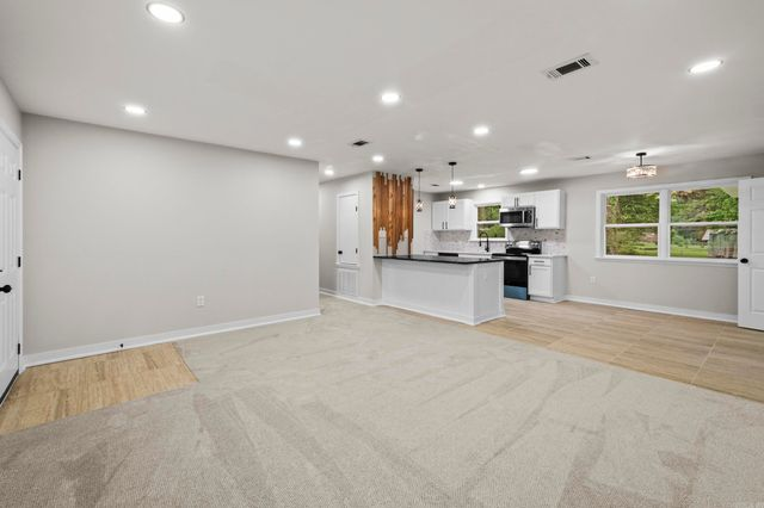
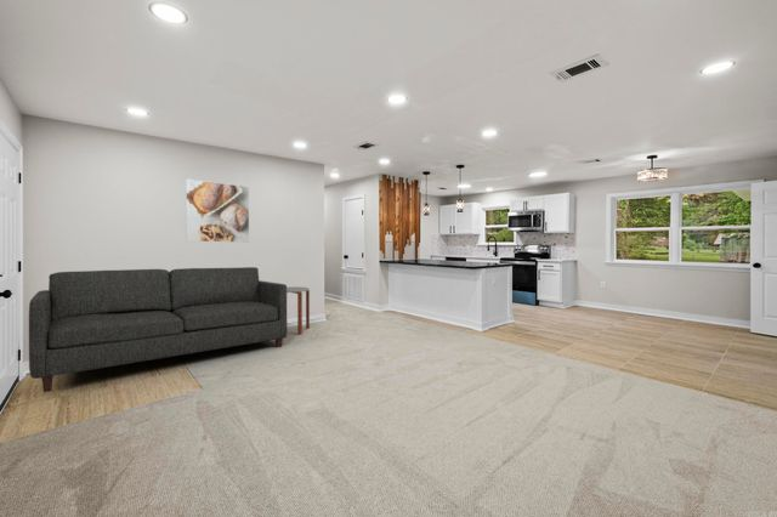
+ side table [287,286,311,336]
+ sofa [28,266,288,393]
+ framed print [185,178,250,244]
